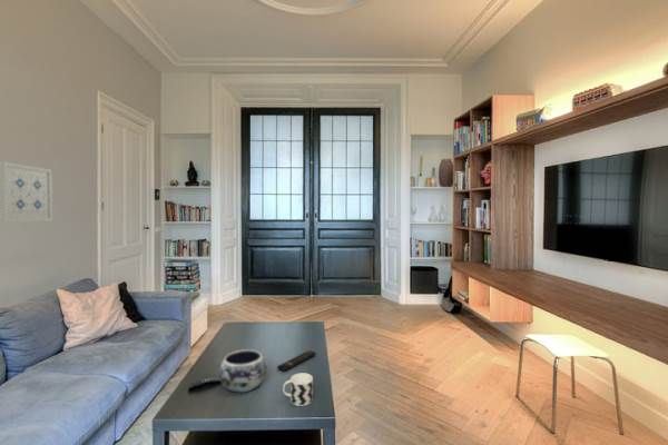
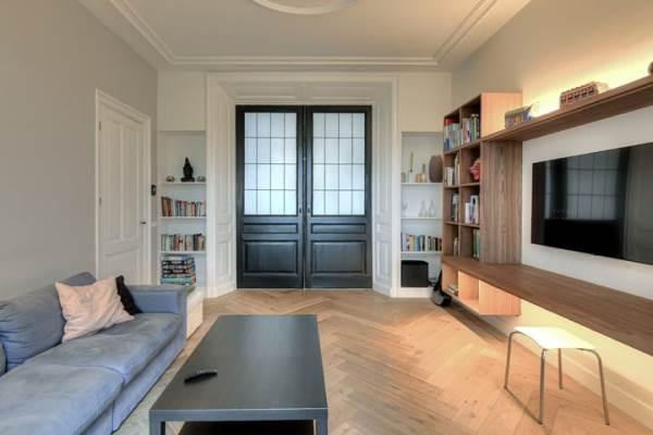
- cup [282,372,314,407]
- remote control [276,349,317,373]
- wall art [0,161,53,224]
- decorative bowl [218,348,267,394]
